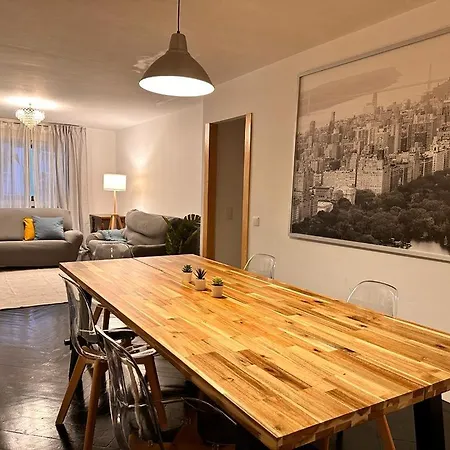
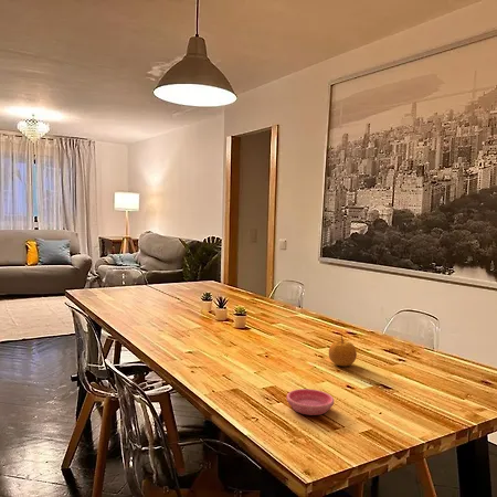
+ saucer [286,388,335,416]
+ fruit [328,335,358,367]
